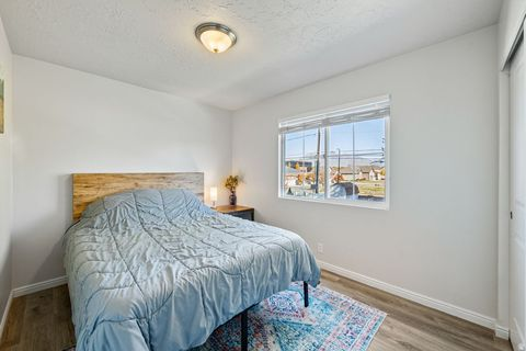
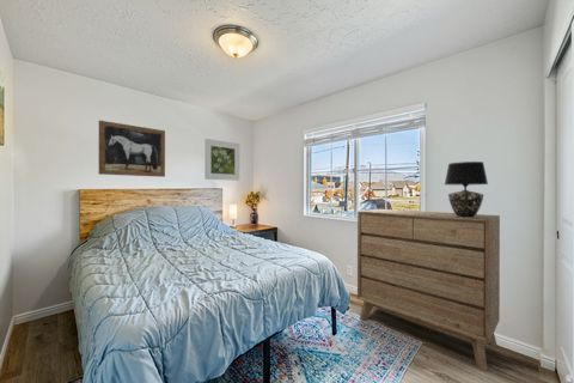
+ table lamp [444,160,489,218]
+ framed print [203,138,240,182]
+ dresser [356,208,501,371]
+ wall art [97,120,166,178]
